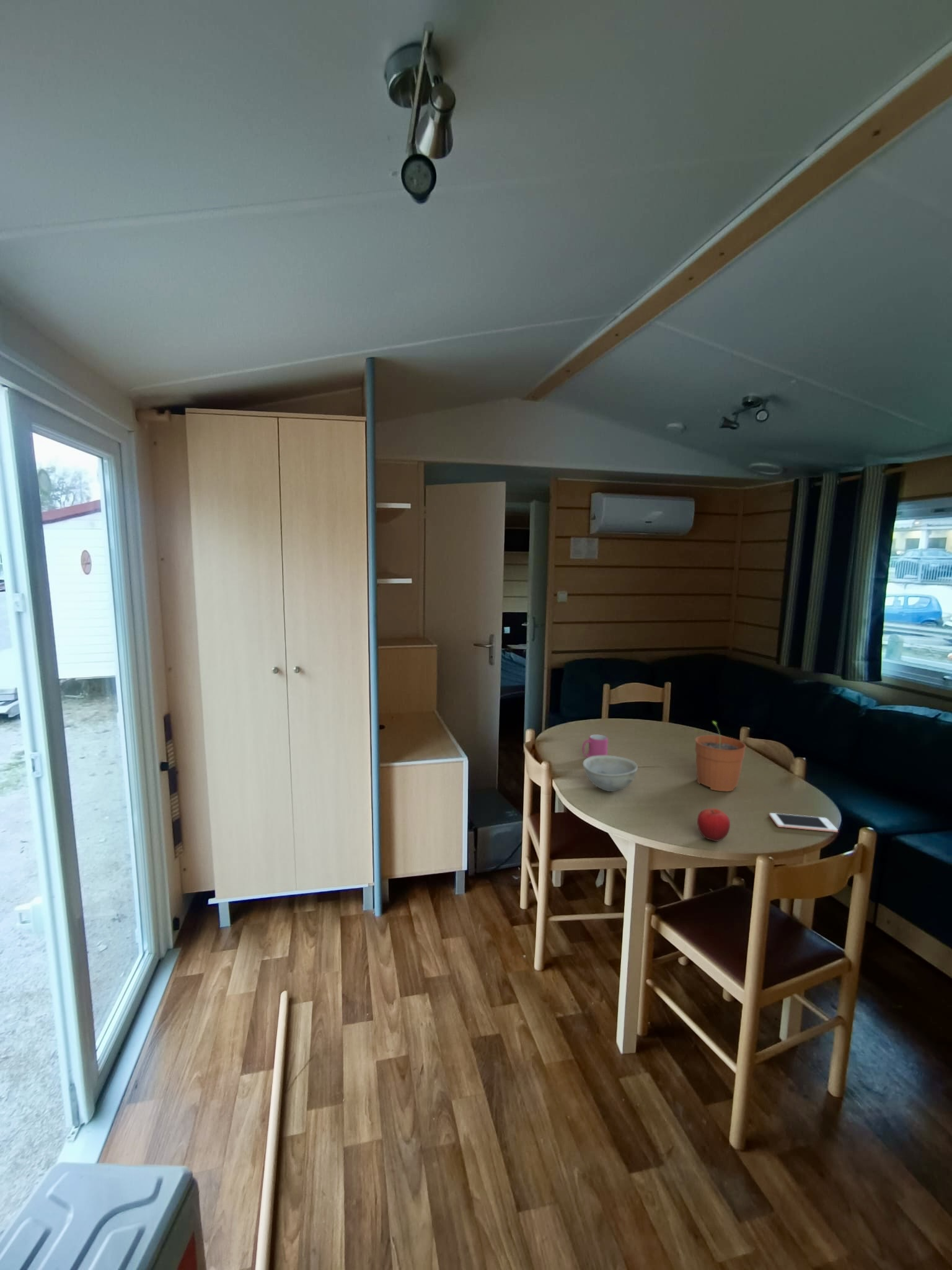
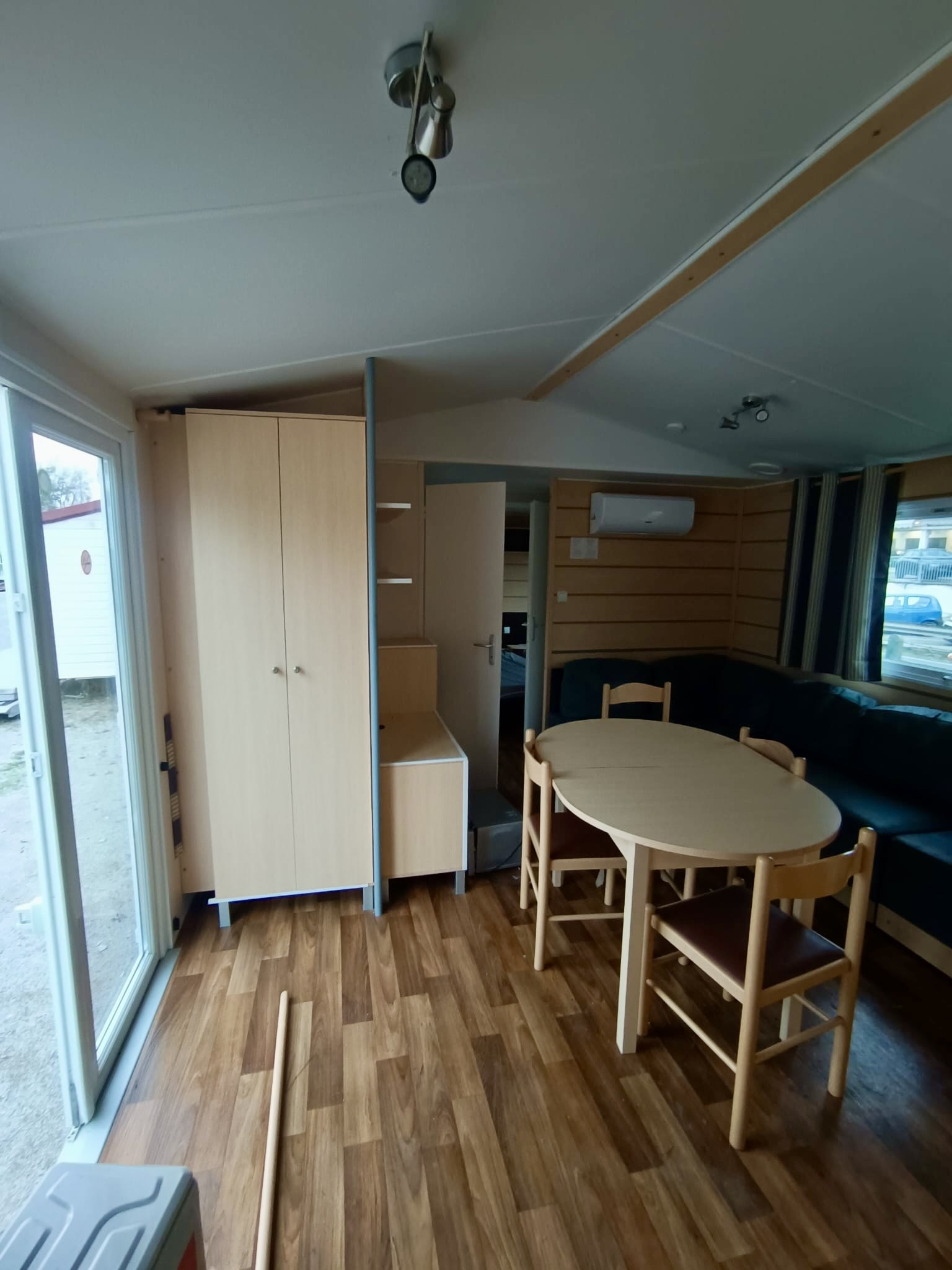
- mug [581,734,609,758]
- fruit [697,808,731,842]
- plant pot [695,721,747,792]
- bowl [582,755,638,792]
- cell phone [769,812,839,833]
